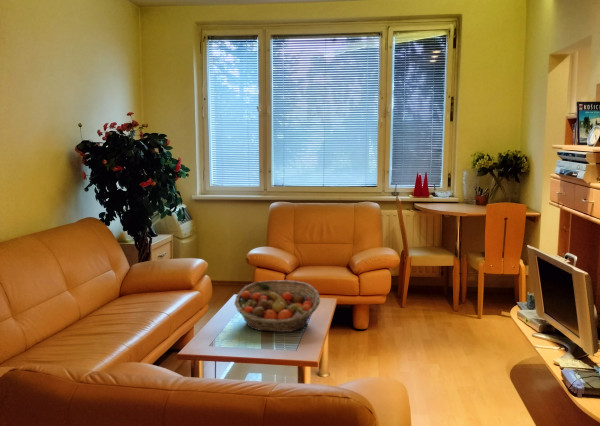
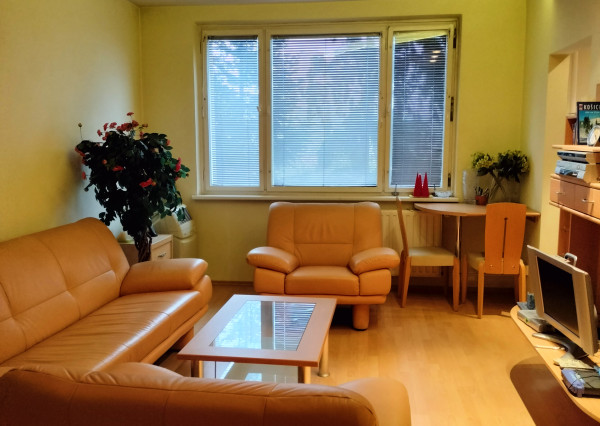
- fruit basket [233,279,321,333]
